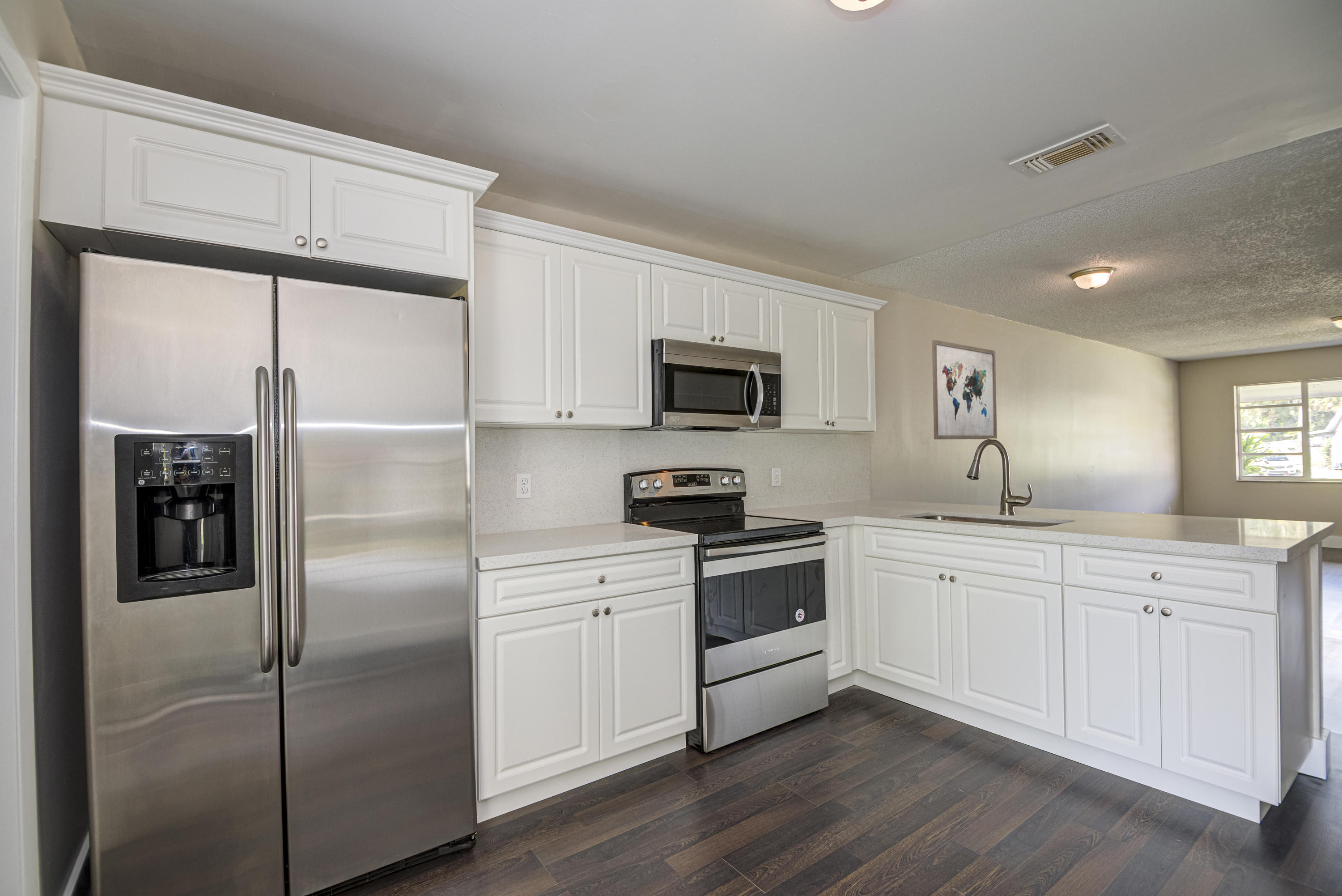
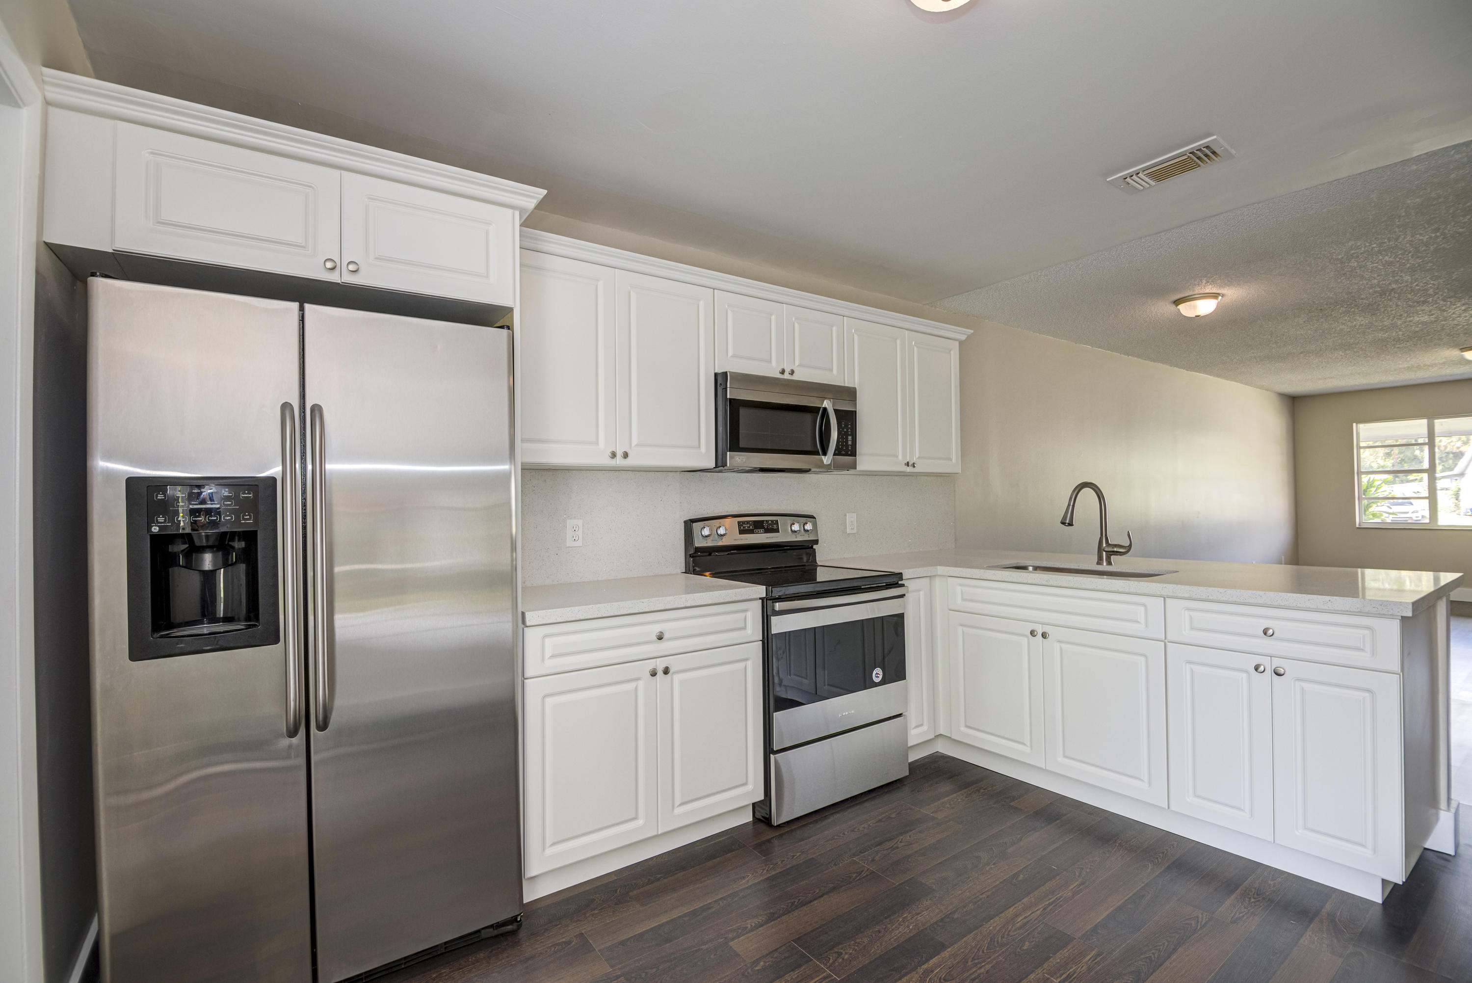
- wall art [932,340,998,440]
